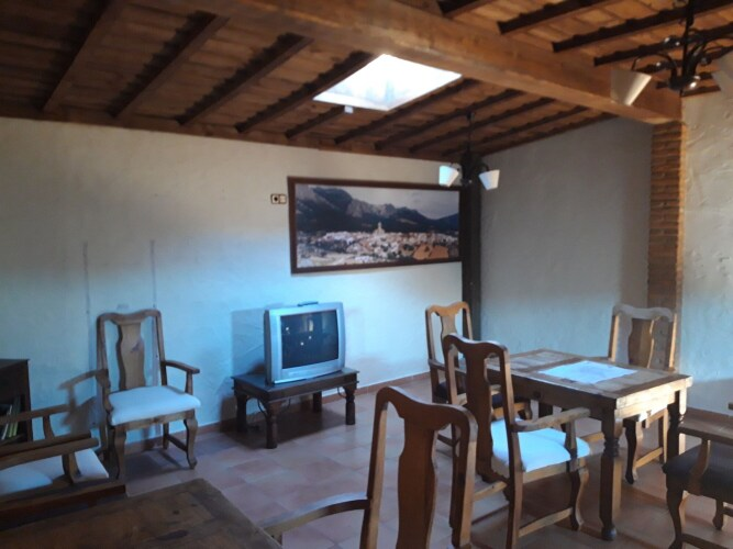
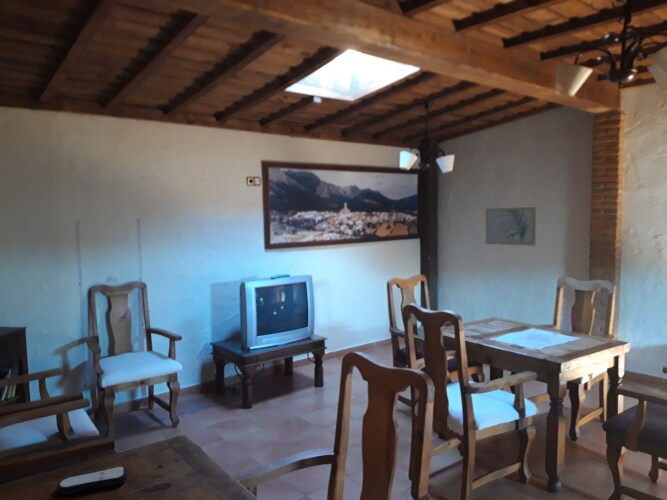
+ wall art [485,206,537,247]
+ remote control [55,465,129,496]
